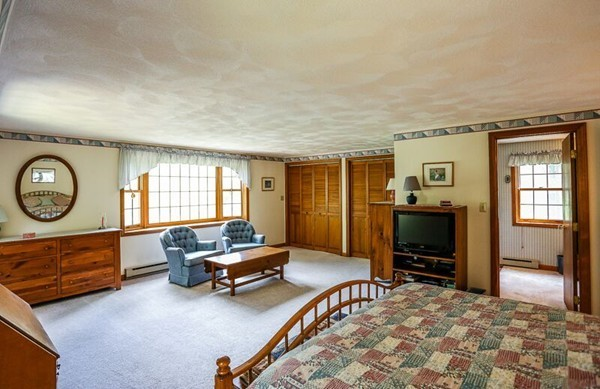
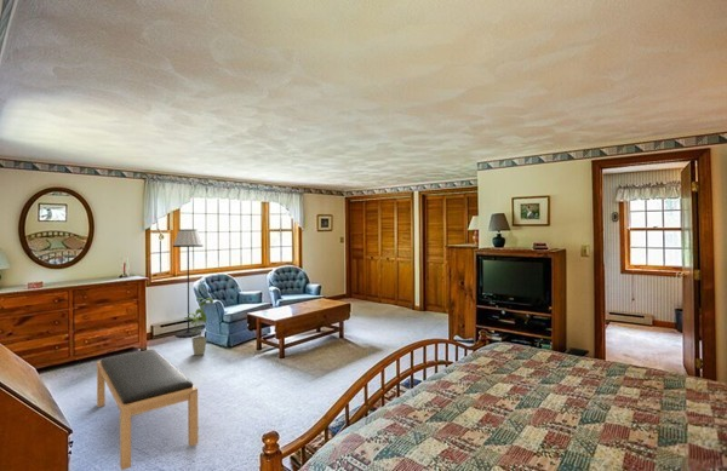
+ bench [96,349,199,471]
+ floor lamp [172,228,204,338]
+ house plant [183,297,214,357]
